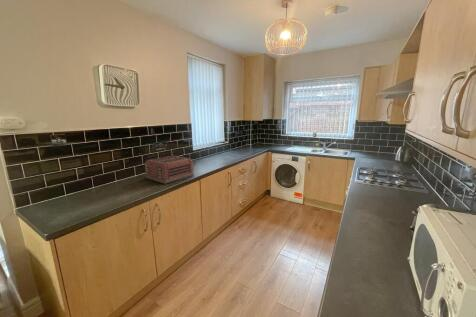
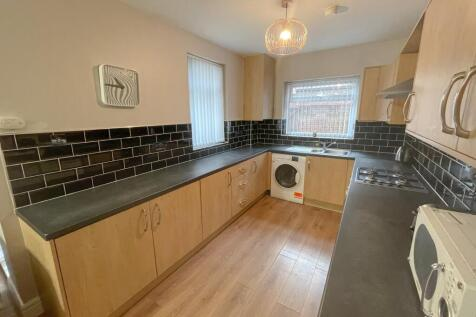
- toaster [144,155,195,185]
